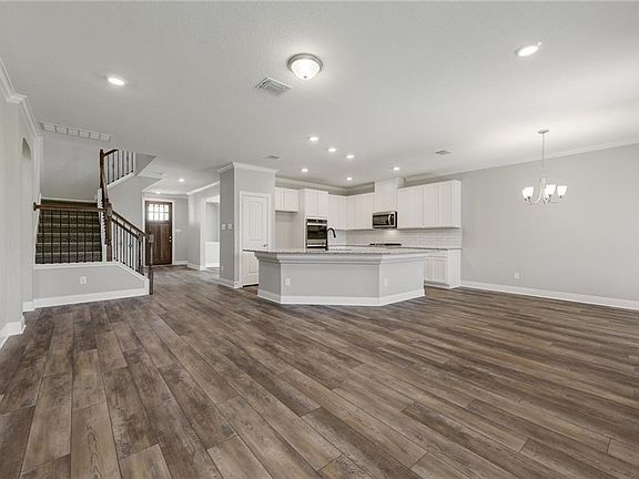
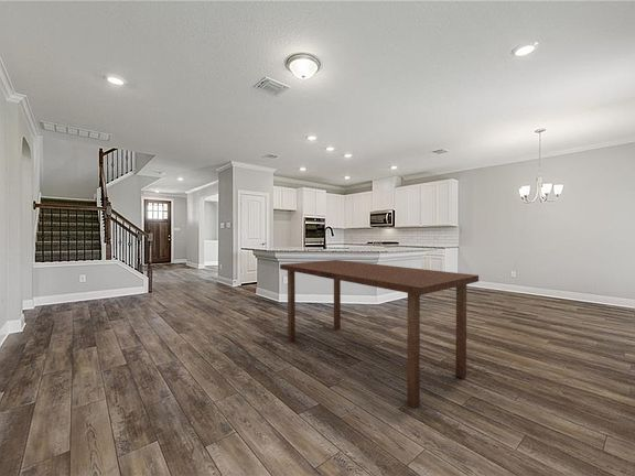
+ desk [279,259,480,410]
